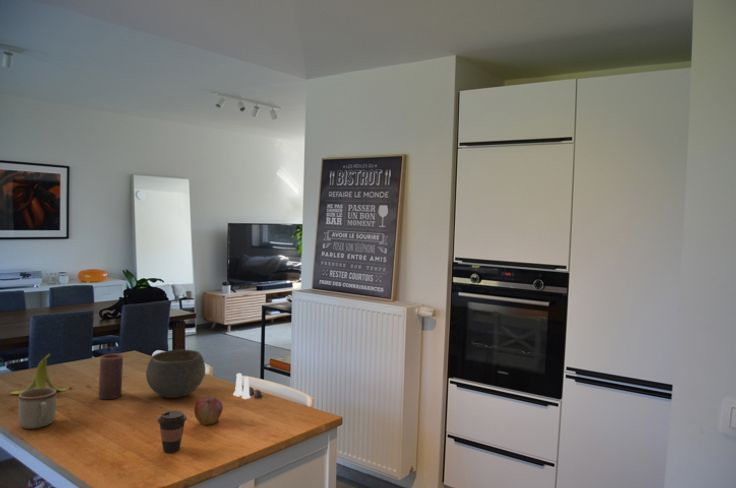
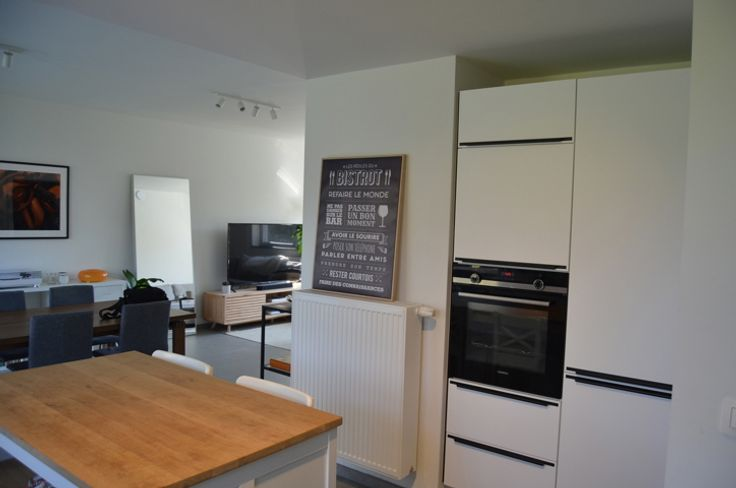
- mug [17,387,57,430]
- coffee cup [157,410,188,453]
- salt and pepper shaker set [233,372,263,400]
- banana peel [10,353,73,395]
- apple [193,396,224,426]
- bowl [145,349,206,399]
- candle [98,353,124,400]
